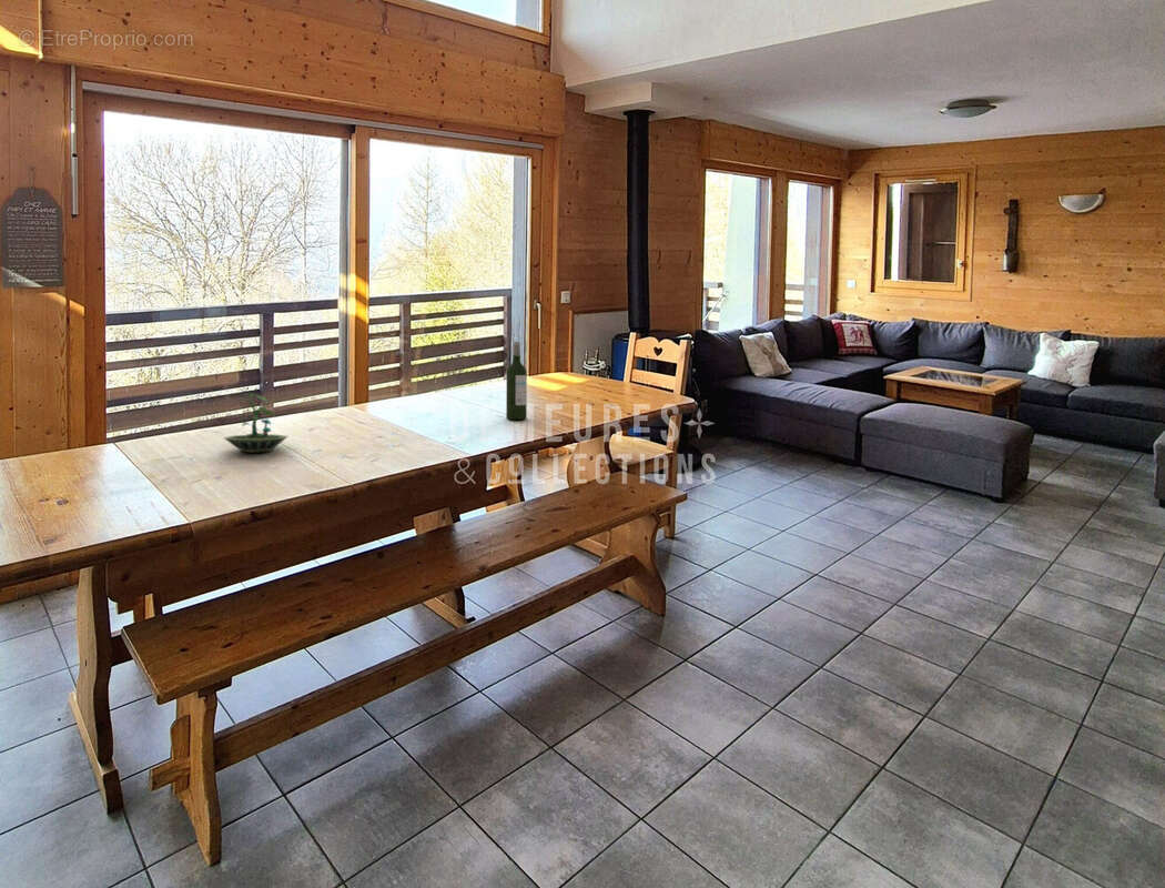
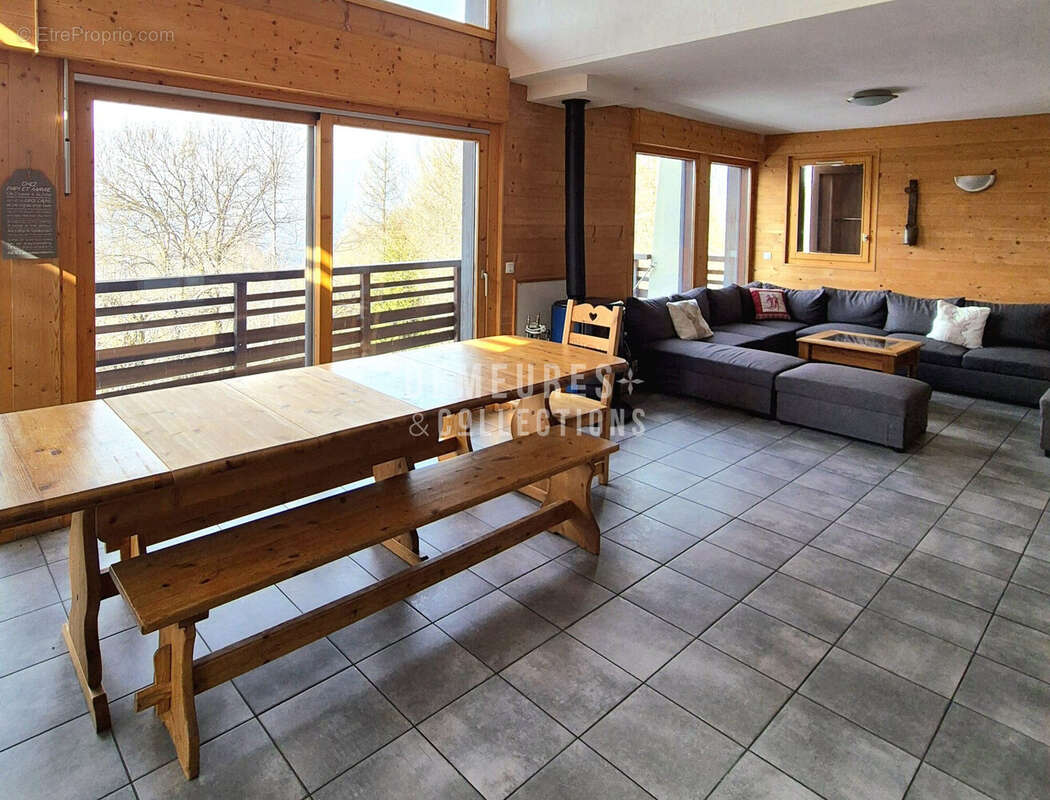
- wine bottle [505,341,528,421]
- terrarium [222,393,288,454]
